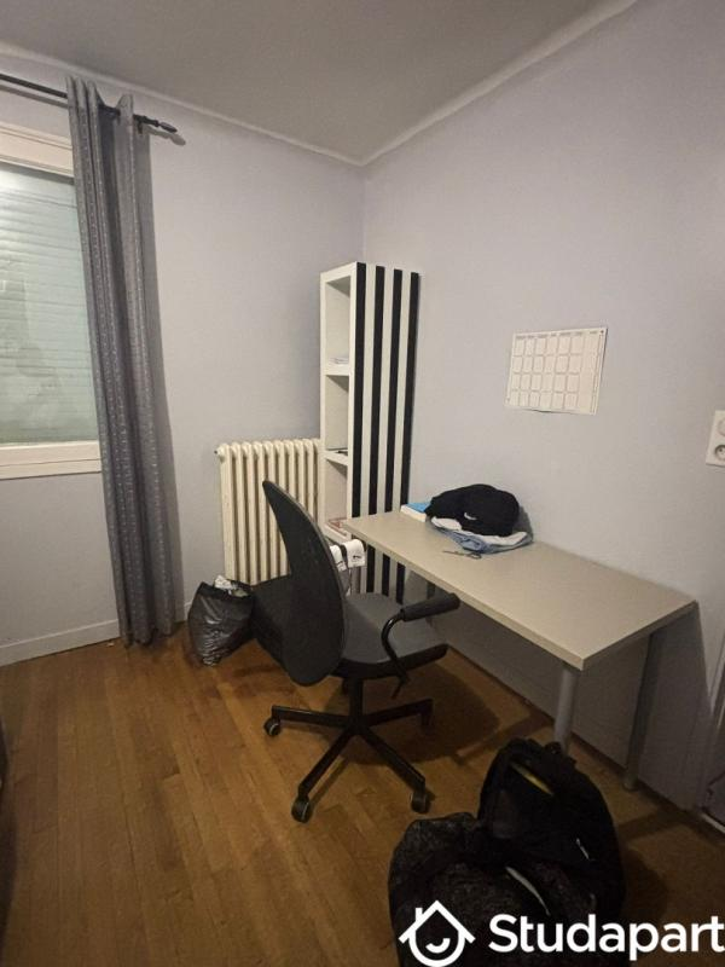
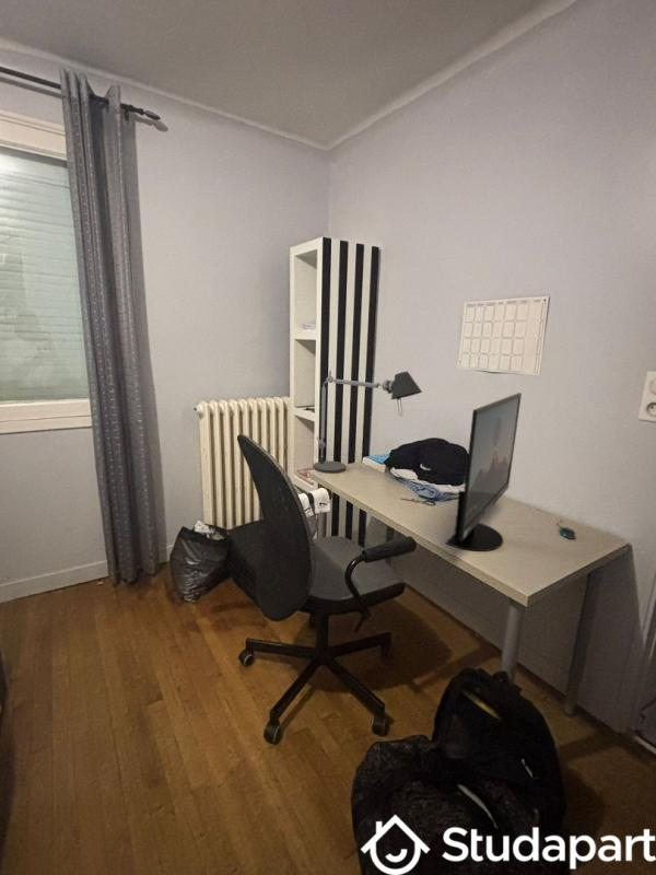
+ desk lamp [312,370,423,475]
+ monitor [444,392,523,552]
+ mouse [555,521,577,540]
